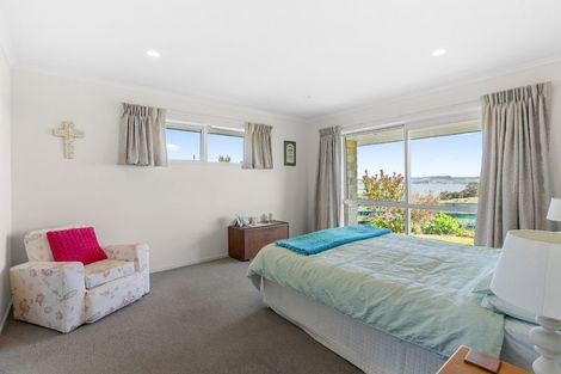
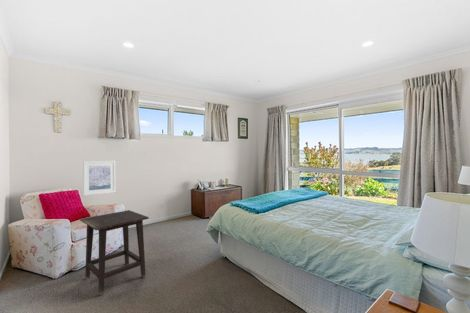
+ side table [79,209,150,296]
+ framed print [82,160,117,197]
